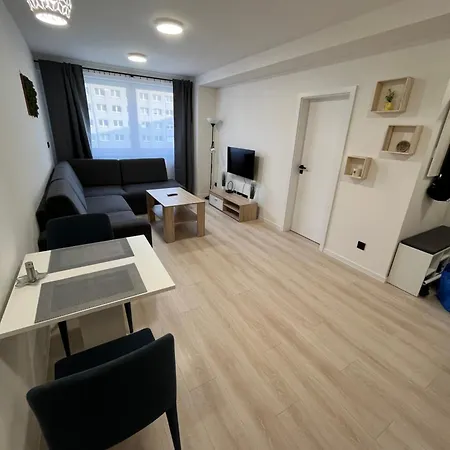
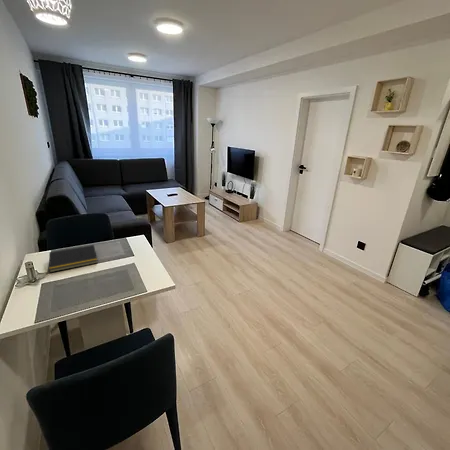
+ notepad [48,244,99,273]
